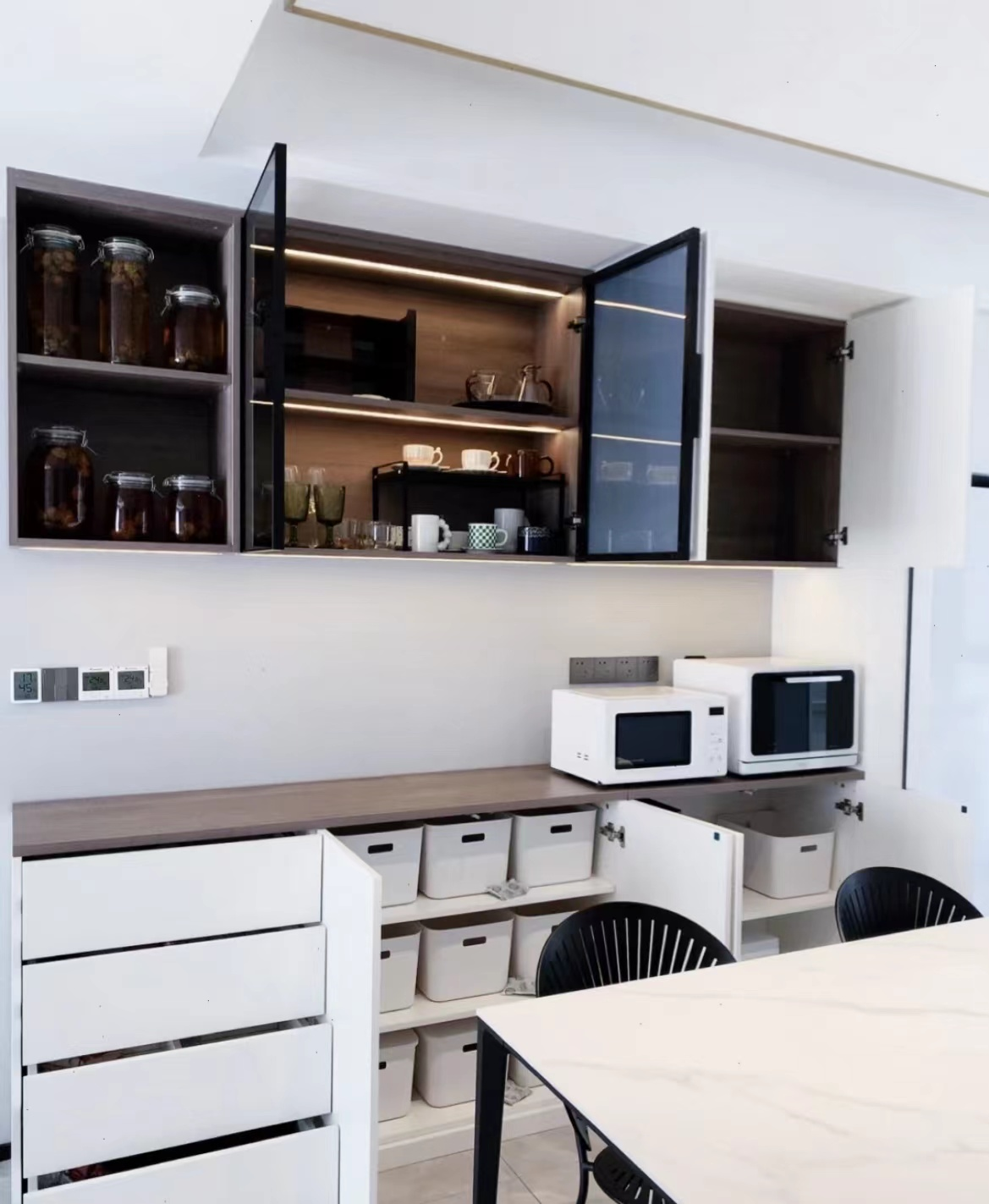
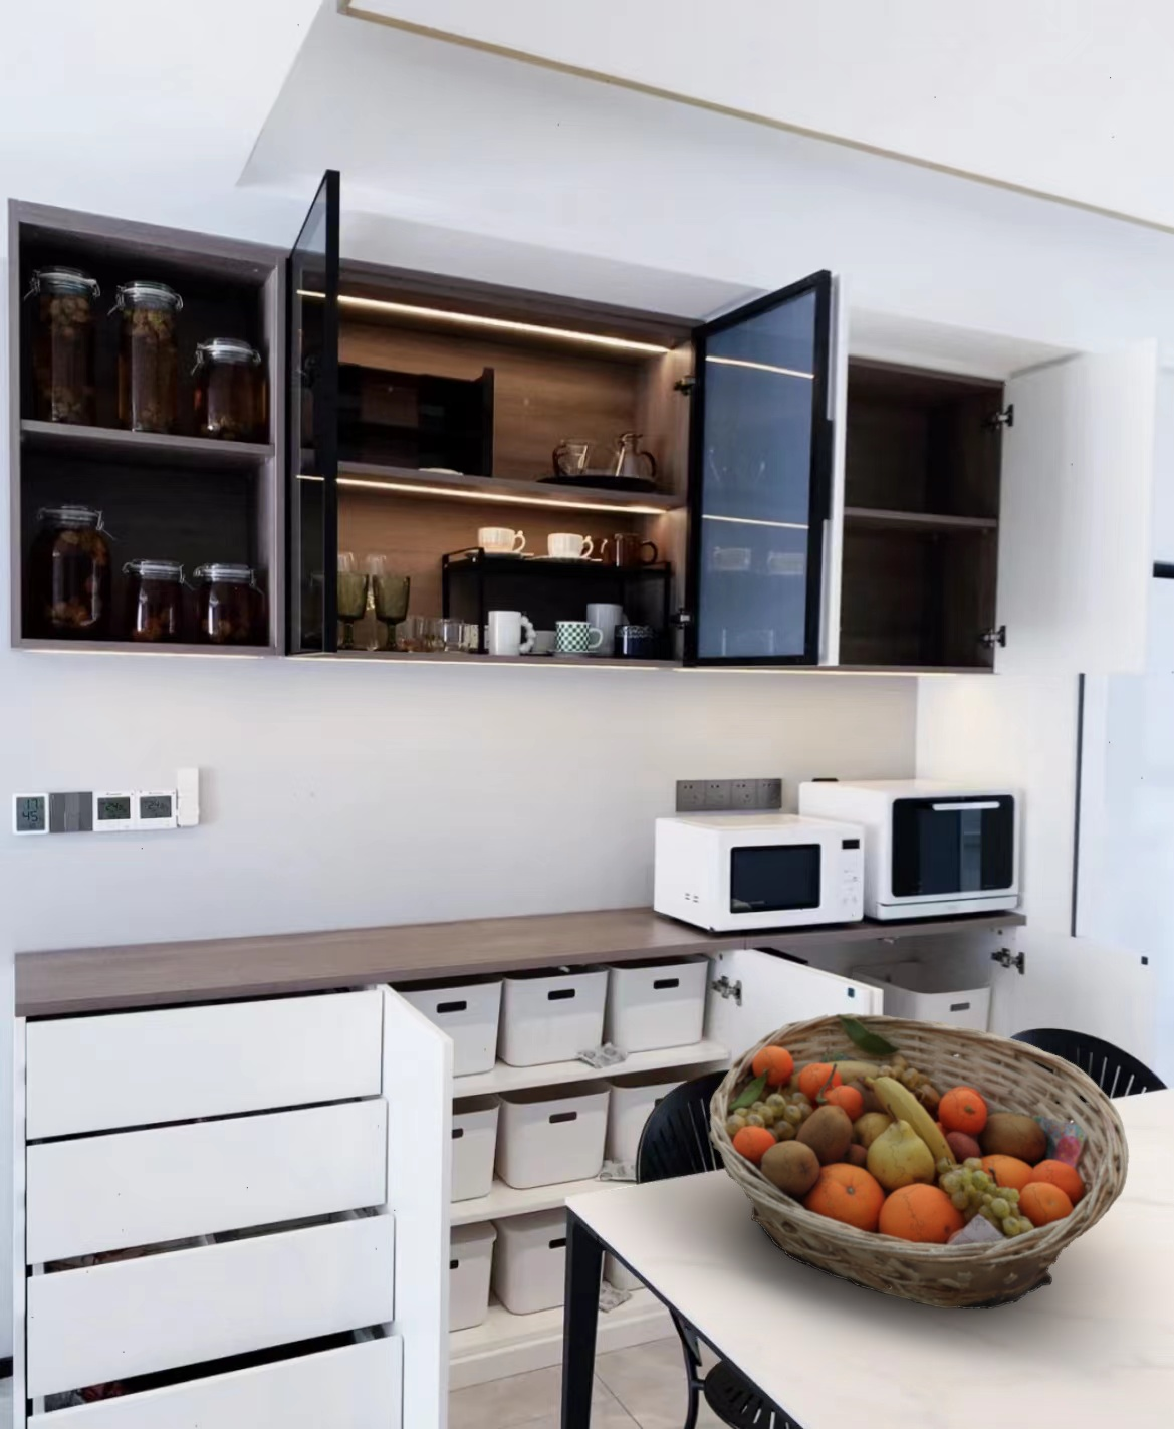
+ fruit basket [707,1012,1130,1310]
